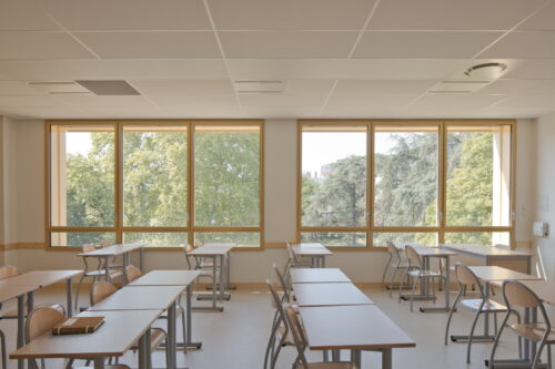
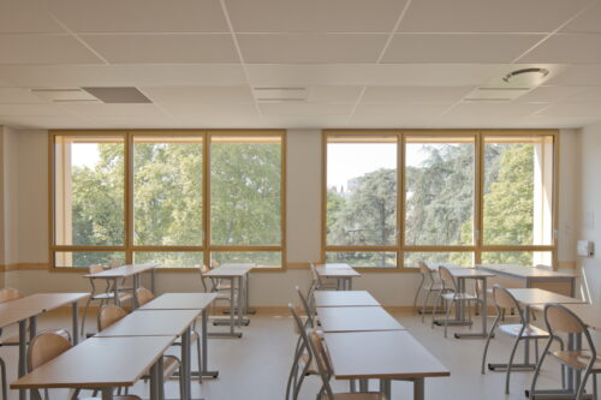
- notebook [50,315,107,336]
